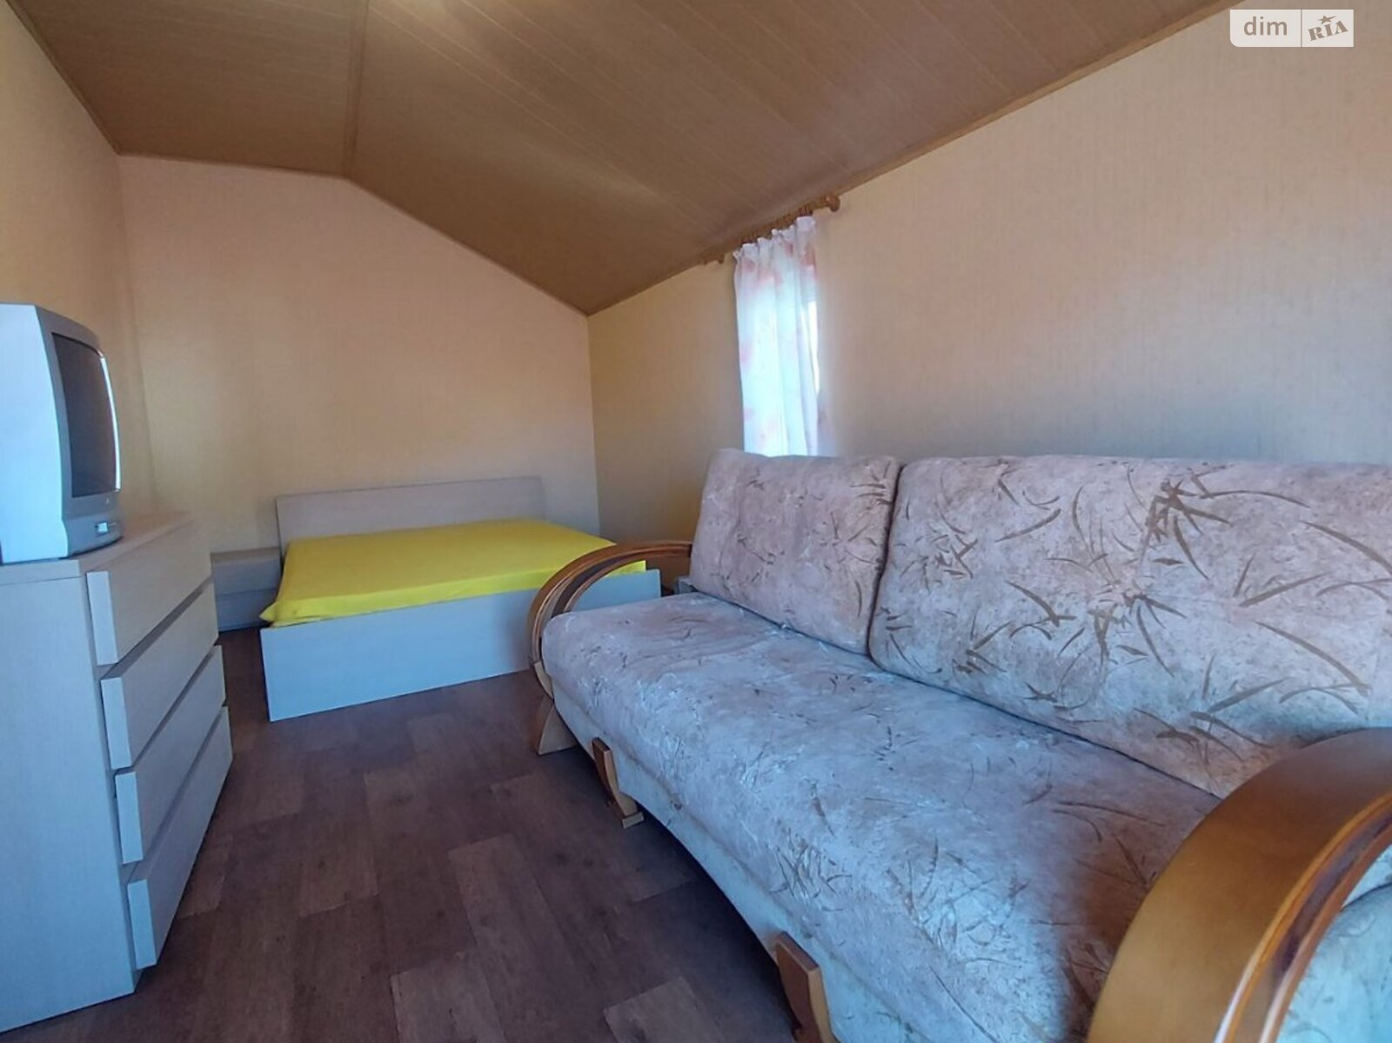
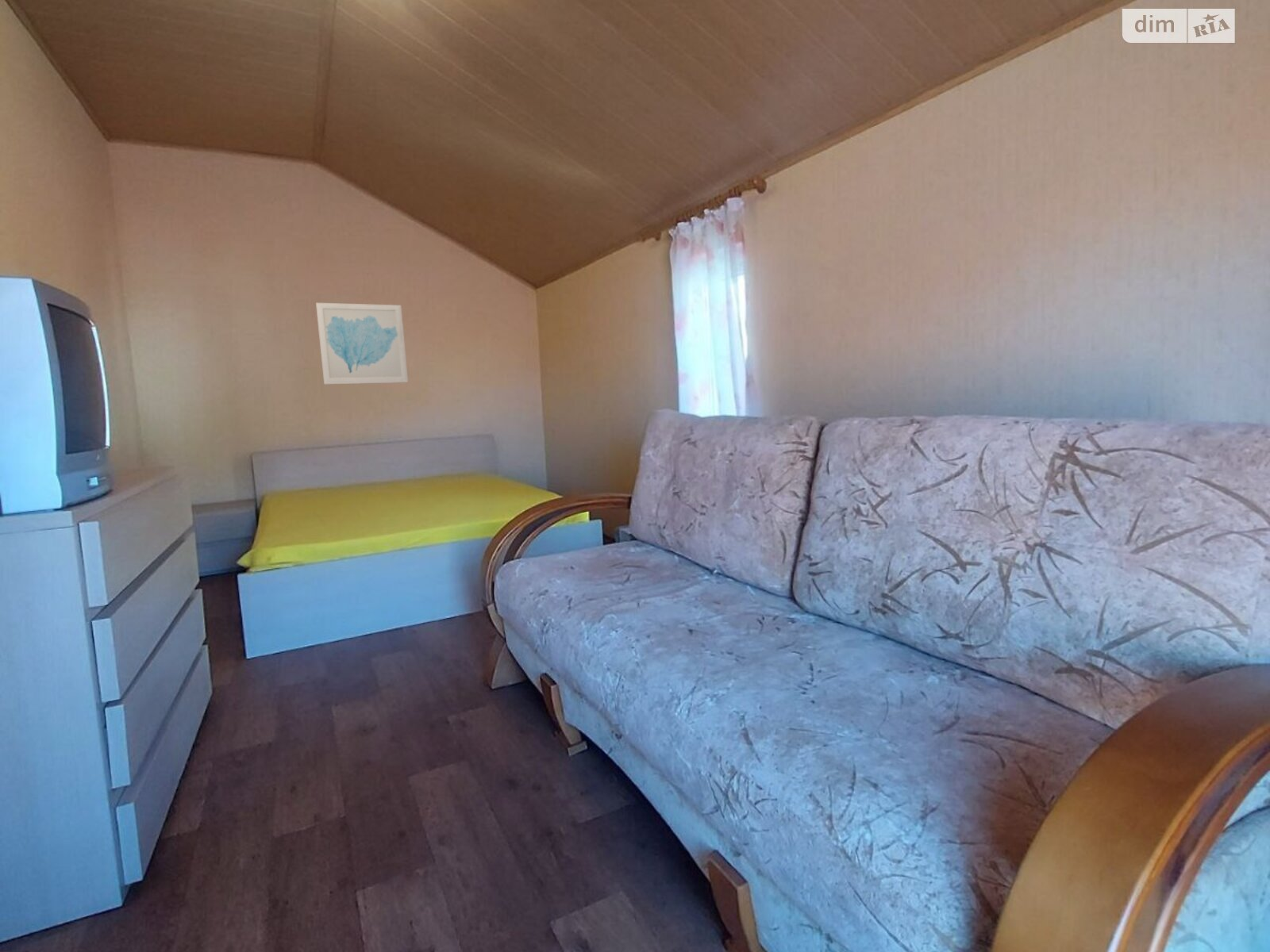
+ wall art [315,302,409,386]
